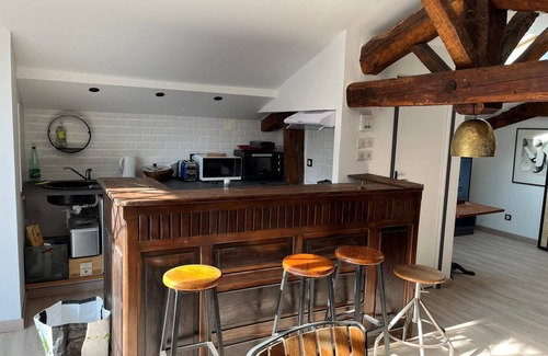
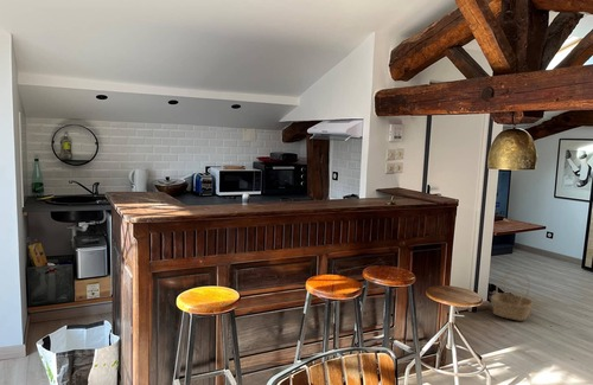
+ basket [490,270,535,322]
